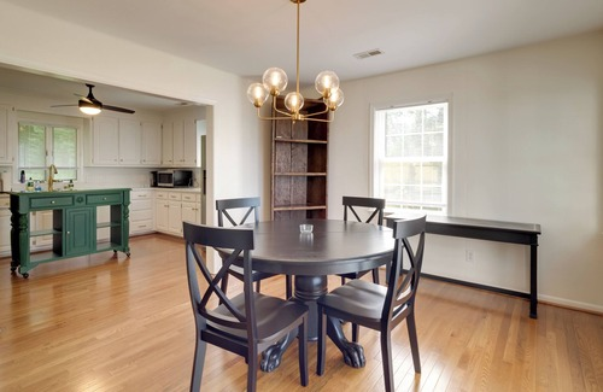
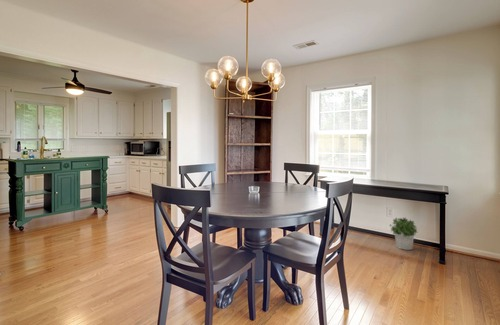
+ potted plant [389,216,419,251]
